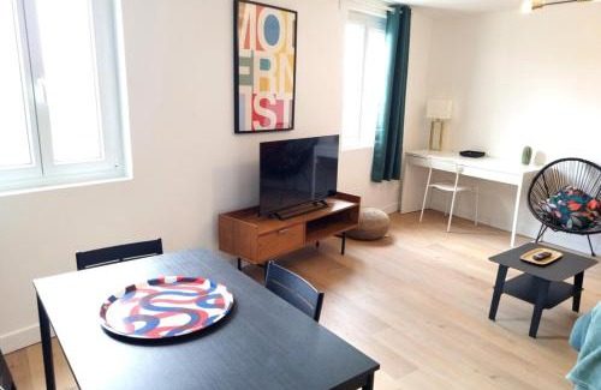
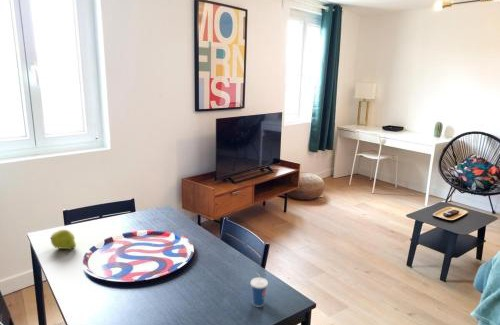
+ fruit [50,229,77,255]
+ cup [250,272,269,308]
